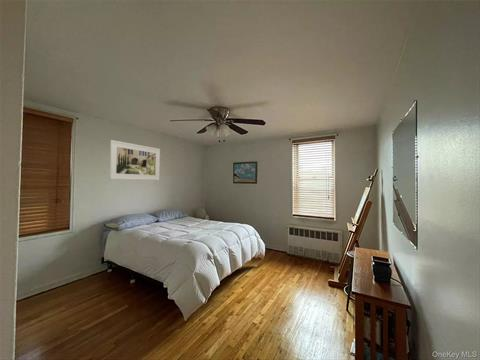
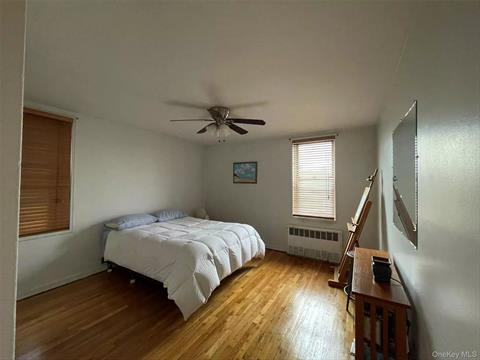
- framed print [109,139,161,181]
